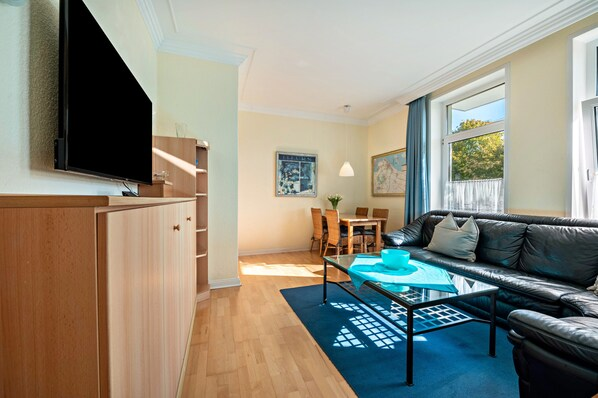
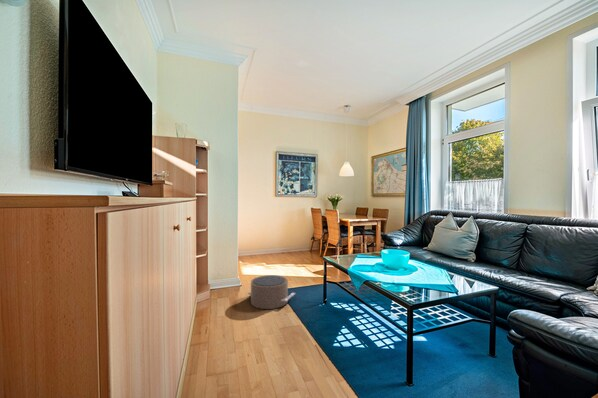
+ pouf [247,274,296,310]
